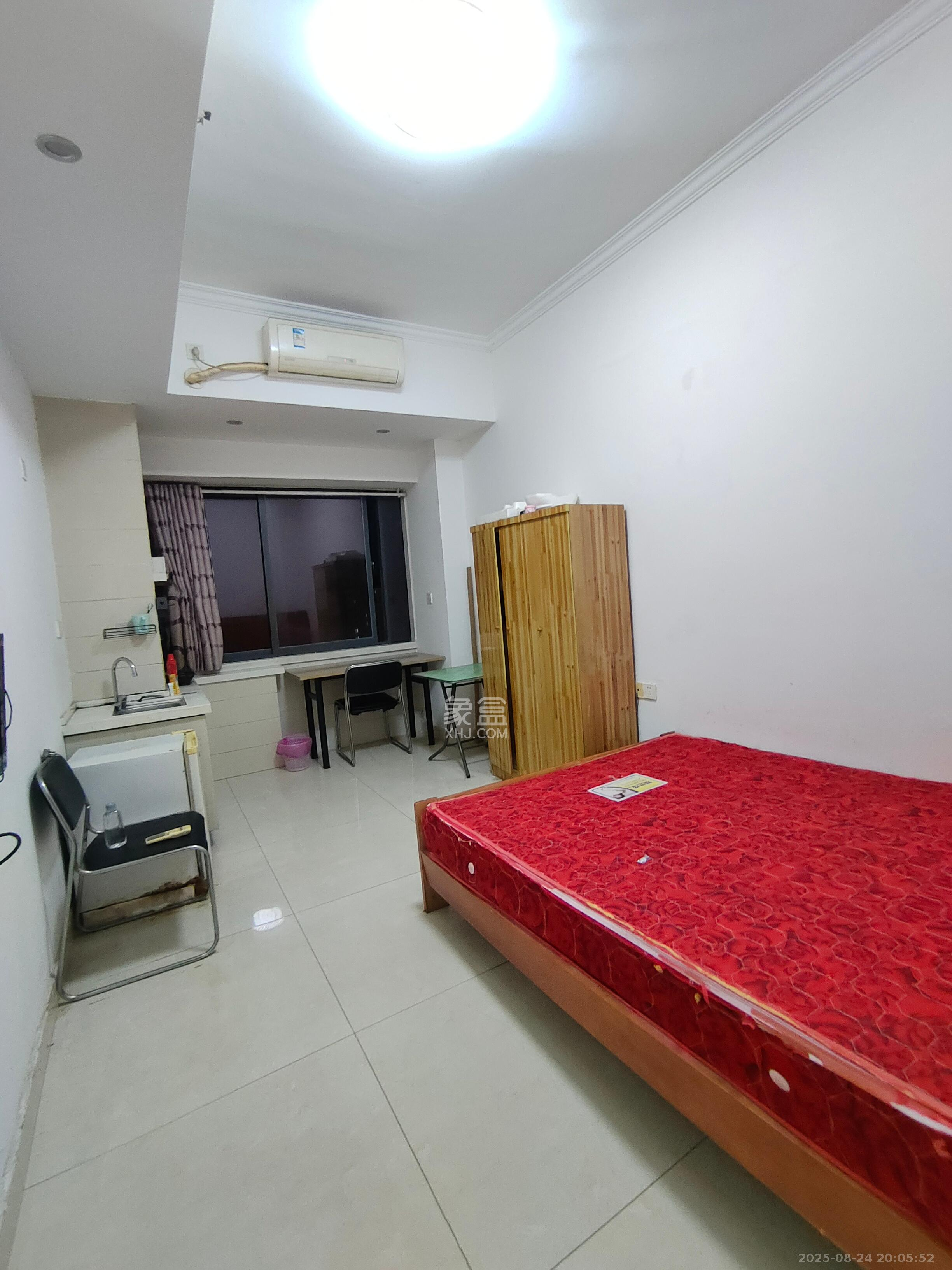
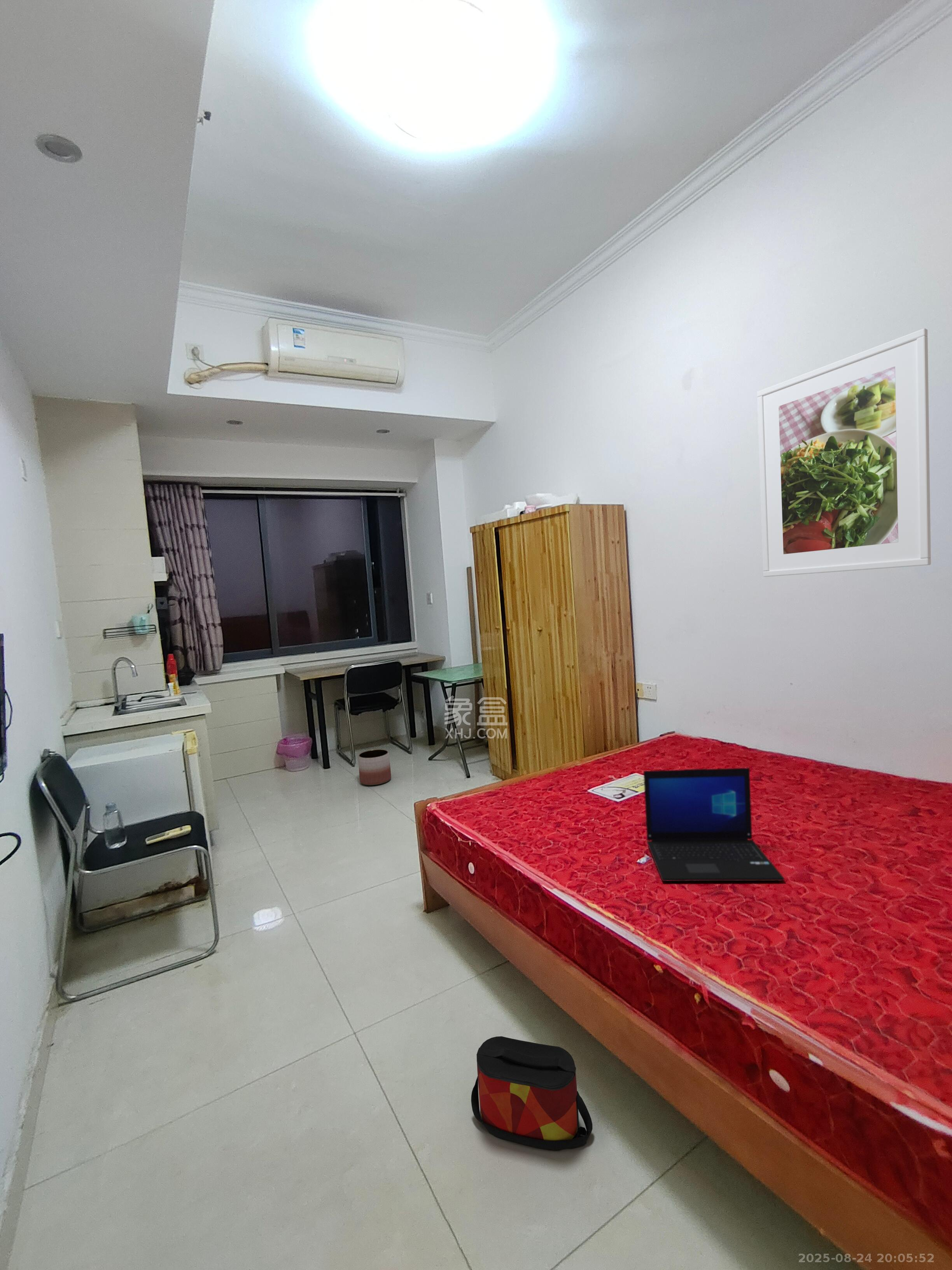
+ bag [471,1036,593,1151]
+ planter [358,749,392,786]
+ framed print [756,328,931,577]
+ laptop [643,767,785,882]
